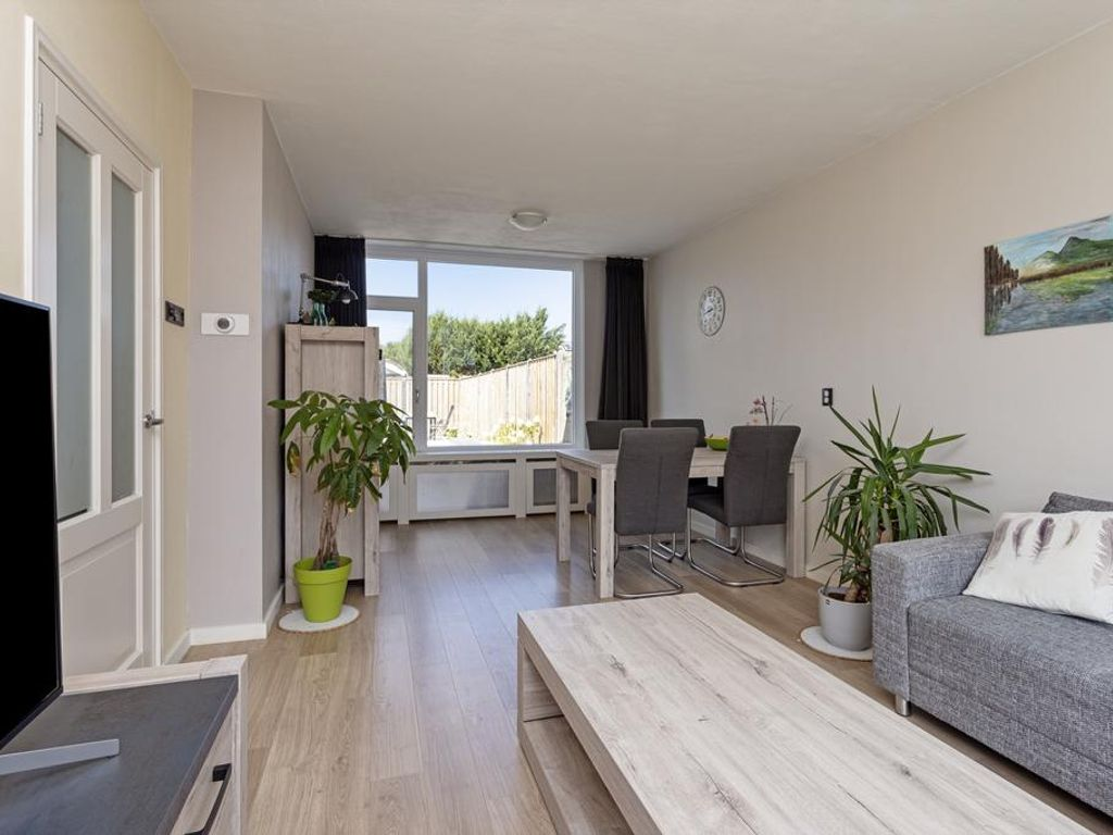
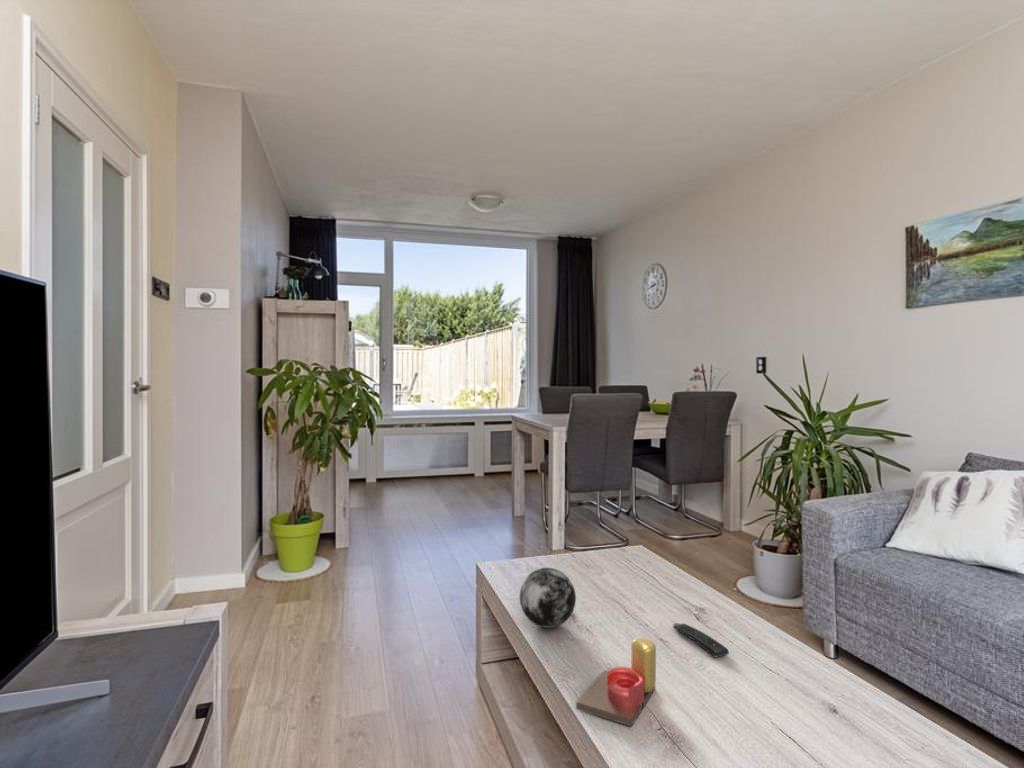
+ candle [575,637,657,727]
+ decorative orb [519,567,577,629]
+ remote control [672,622,730,659]
